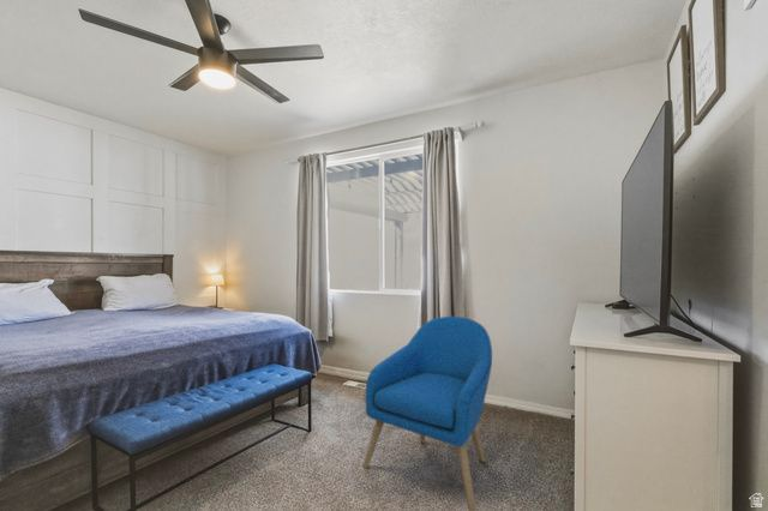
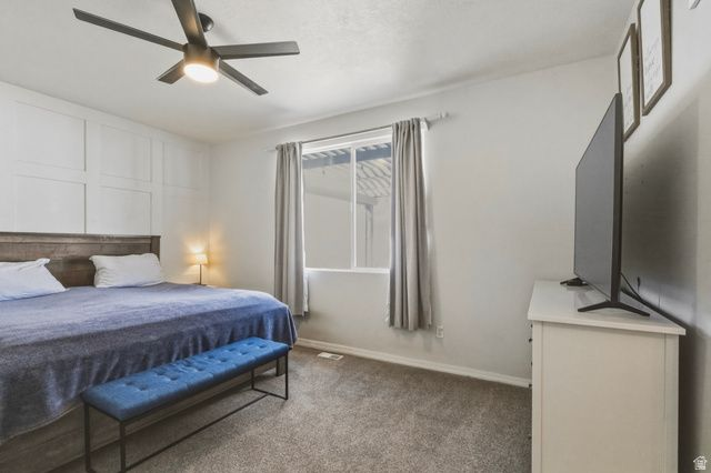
- armchair [361,315,493,511]
